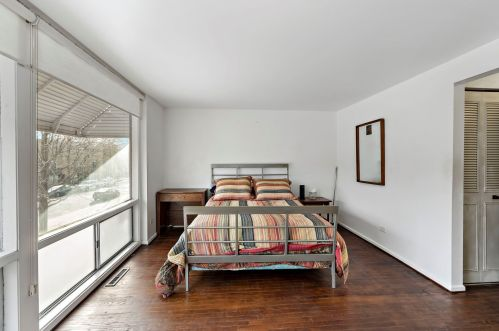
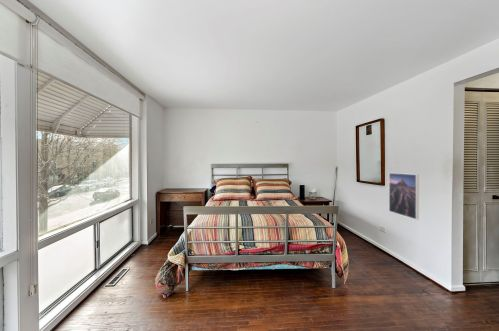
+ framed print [388,172,420,221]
